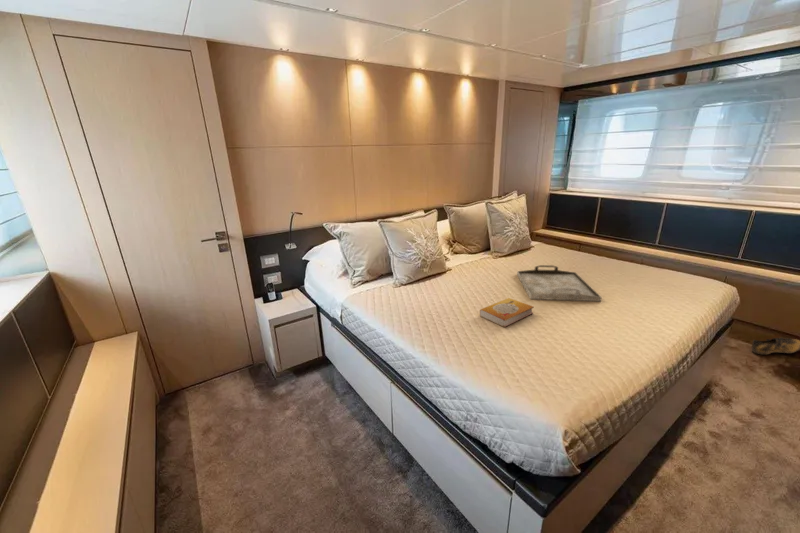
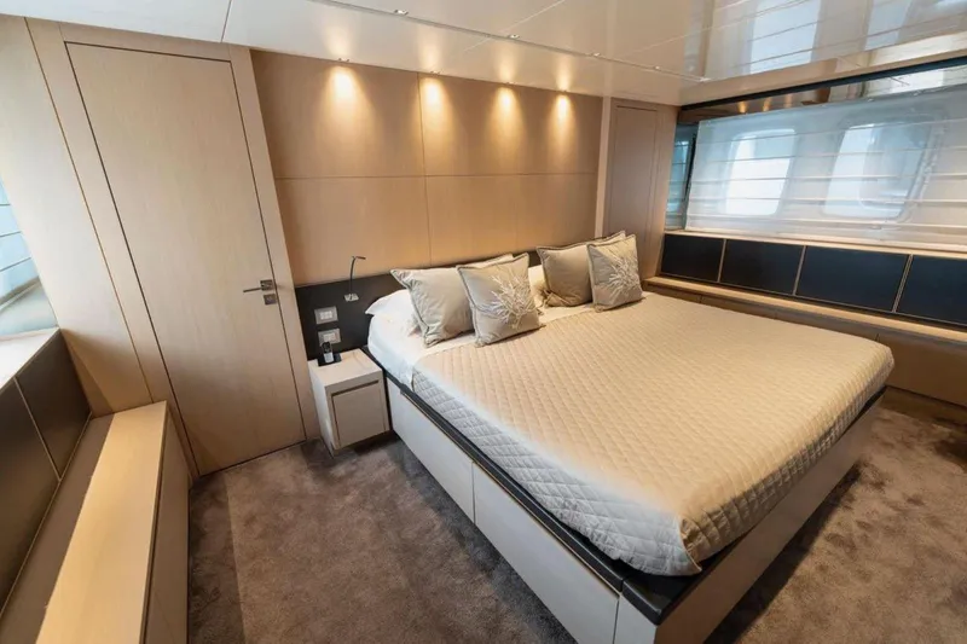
- shoe [750,337,800,355]
- serving tray [516,264,603,302]
- book [479,297,535,328]
